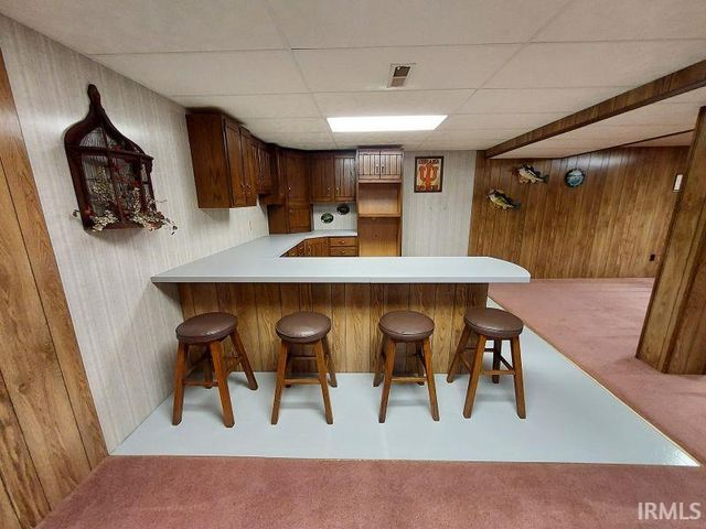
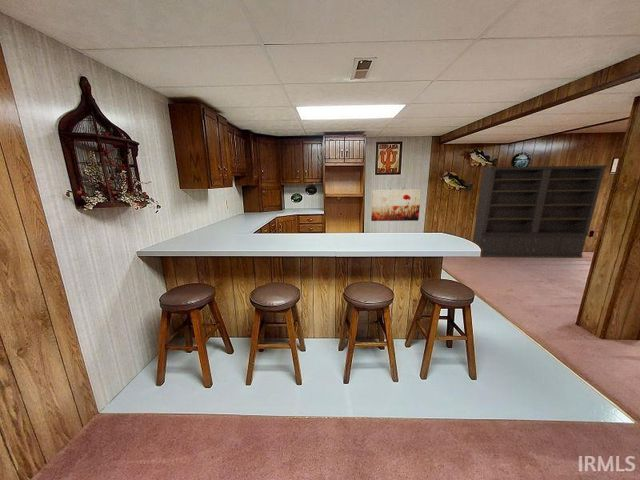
+ wall art [370,188,422,222]
+ storage cabinet [472,164,610,259]
